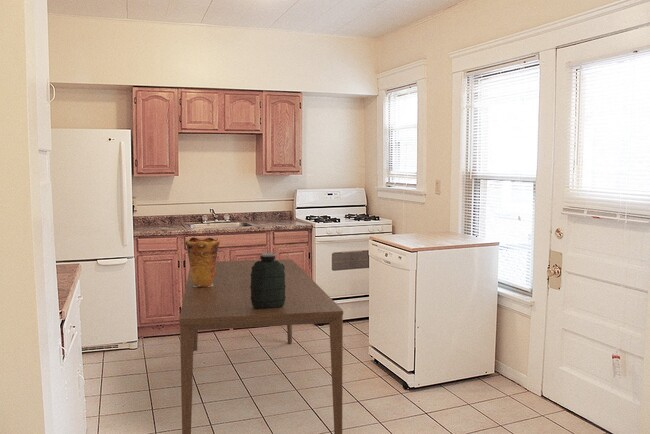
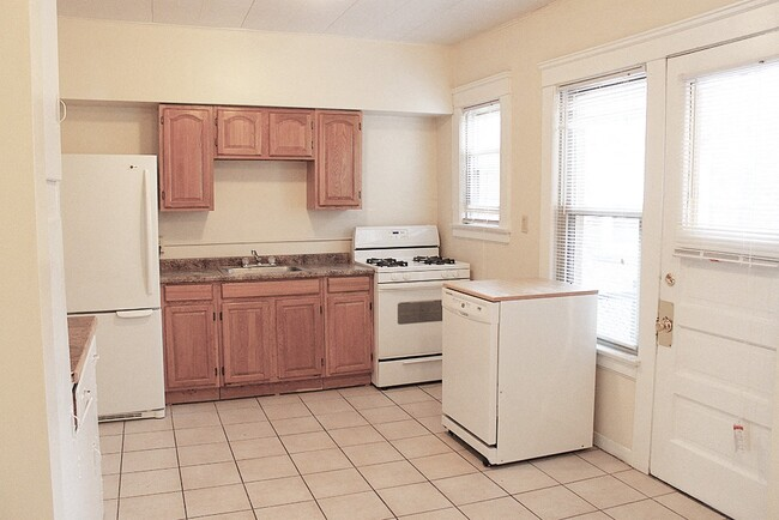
- vase [184,236,221,287]
- water jug [250,252,286,309]
- dining table [178,258,344,434]
